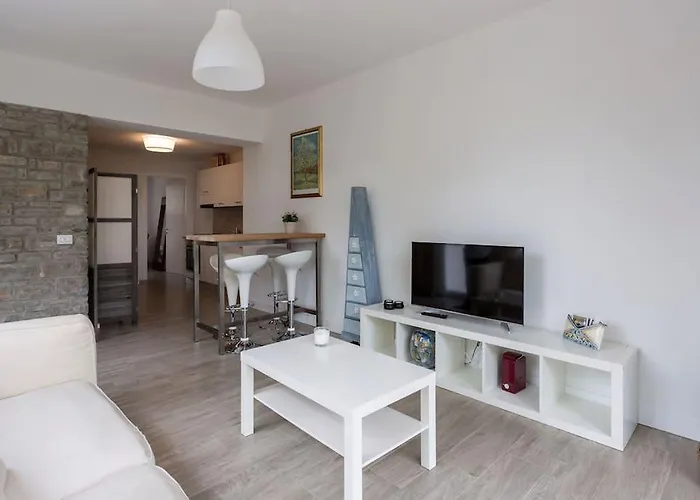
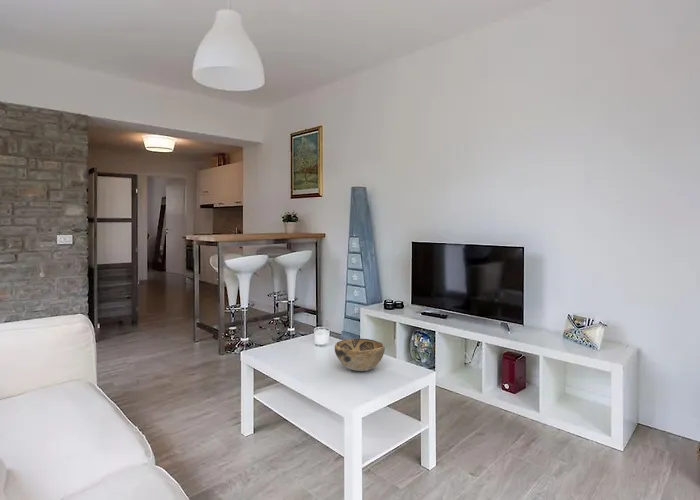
+ decorative bowl [334,337,386,372]
